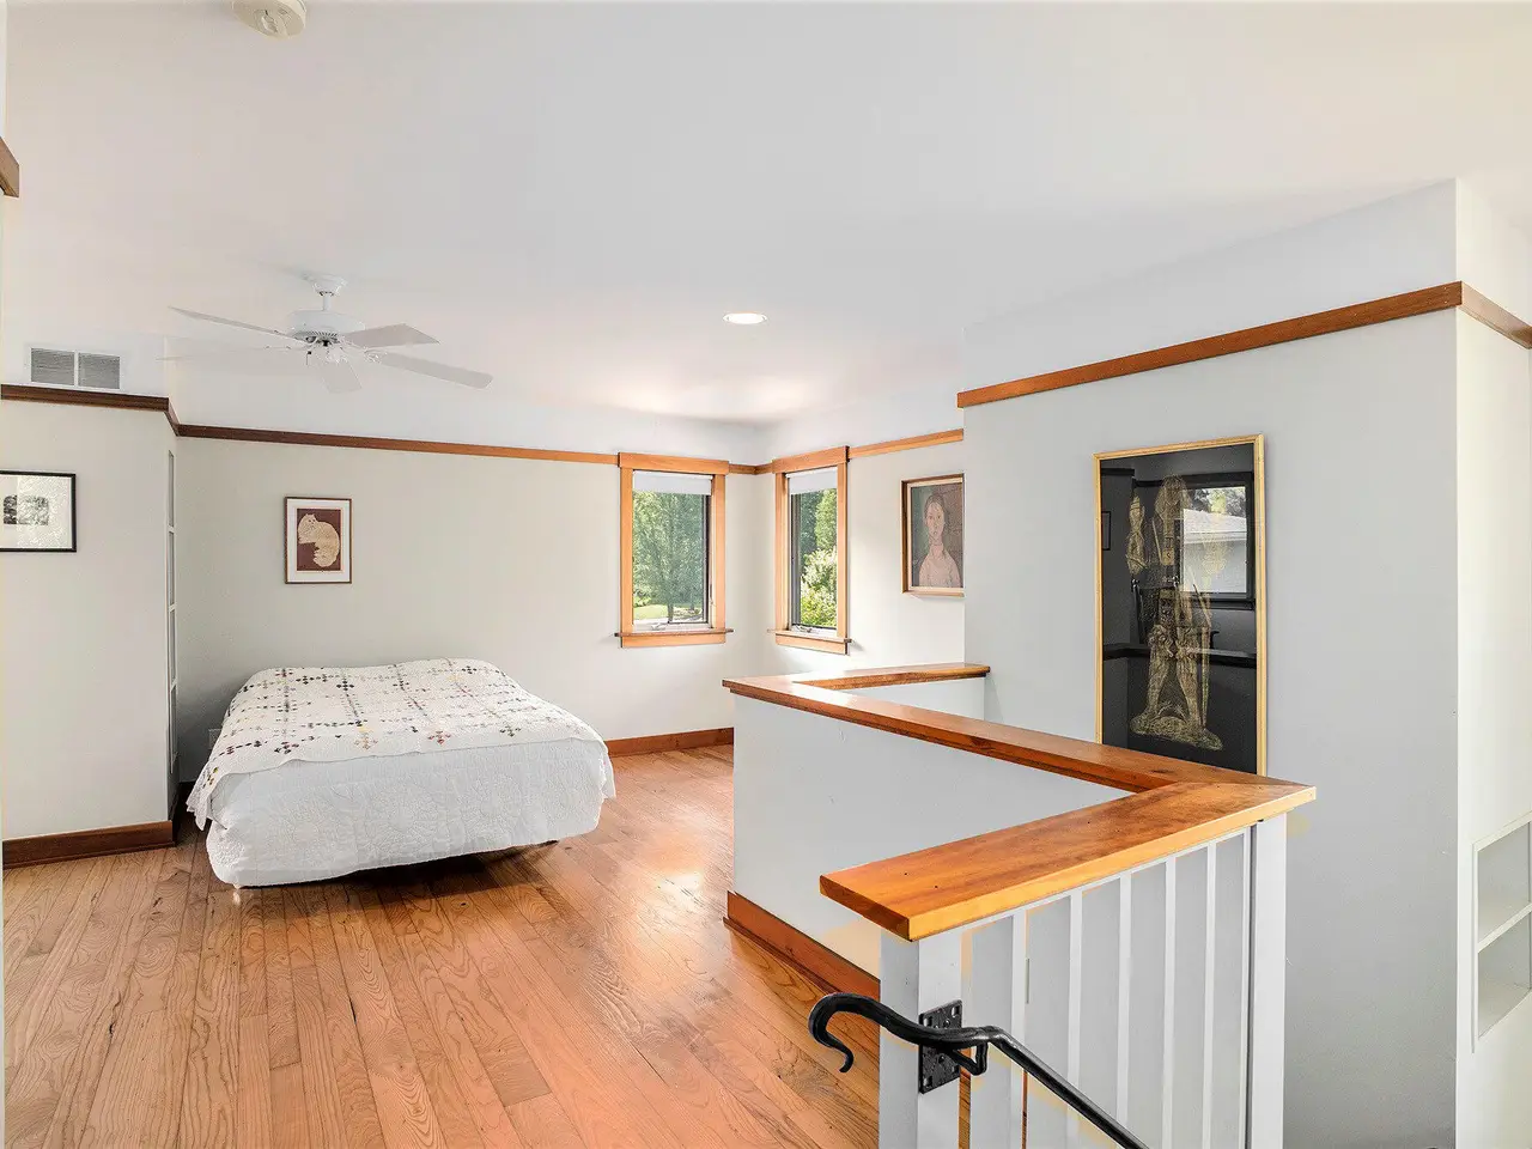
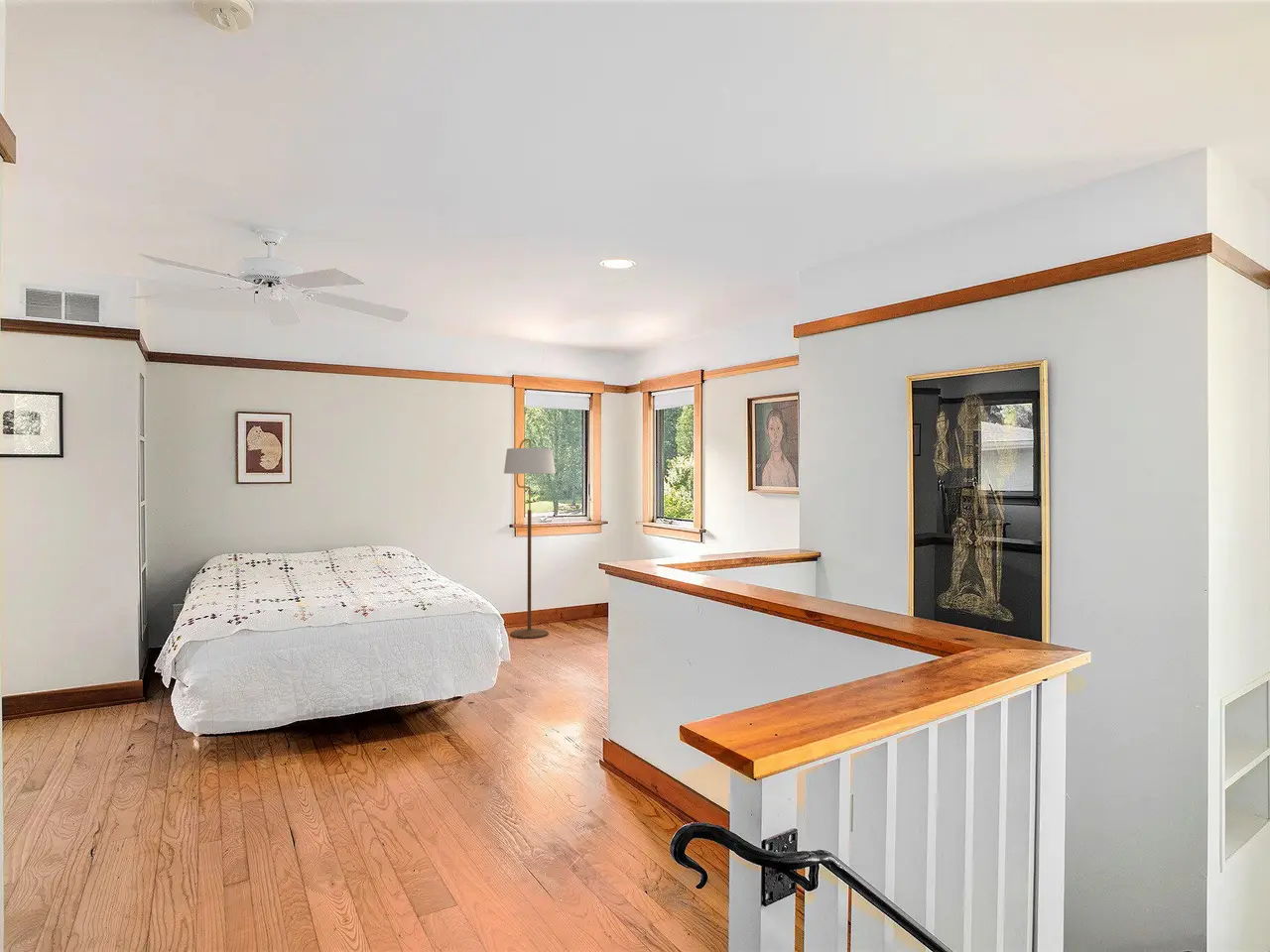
+ floor lamp [503,438,557,639]
